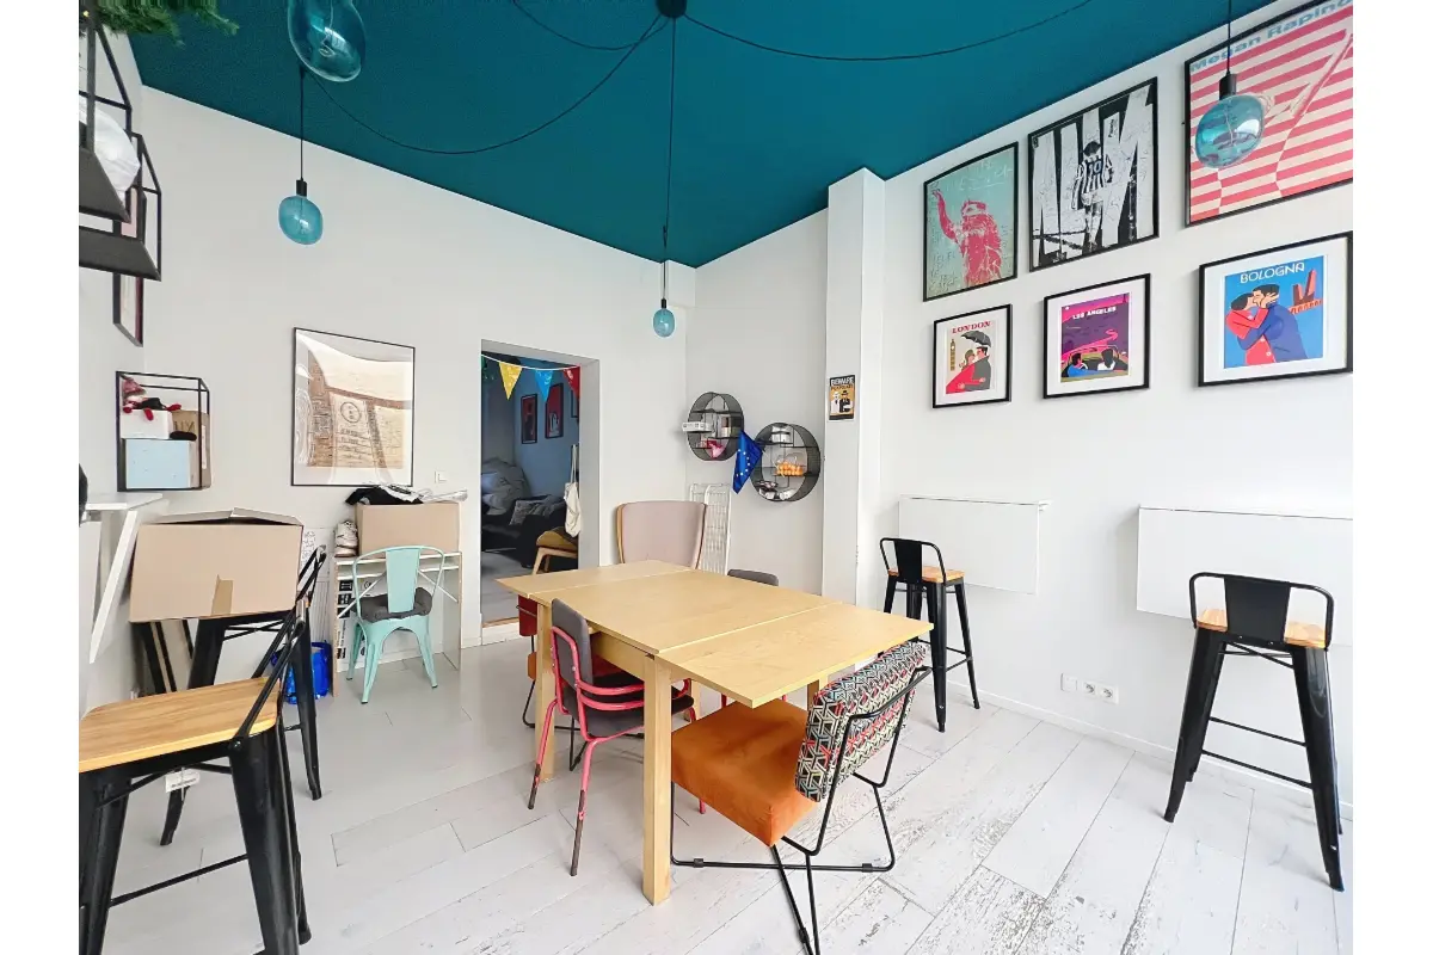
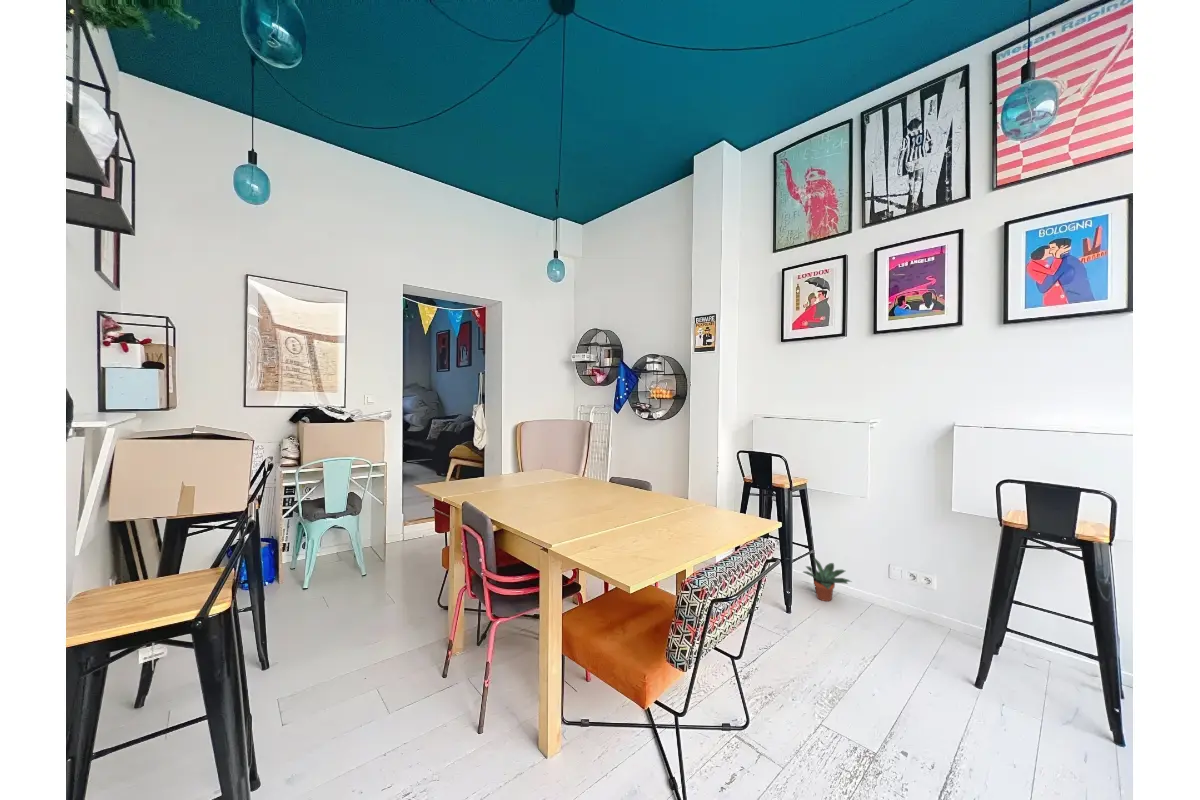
+ potted plant [801,557,852,602]
